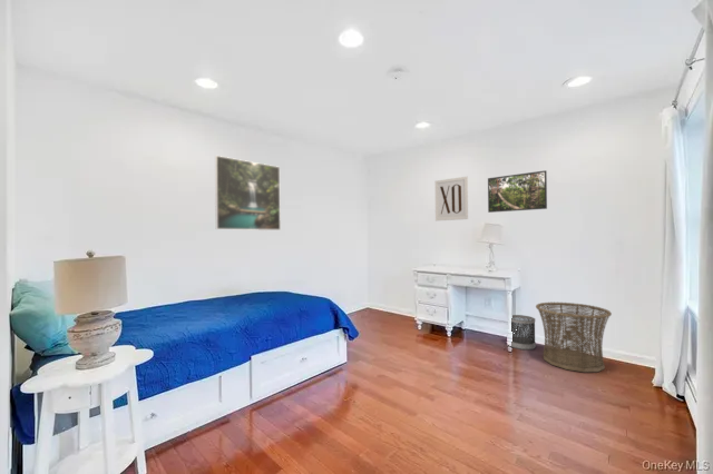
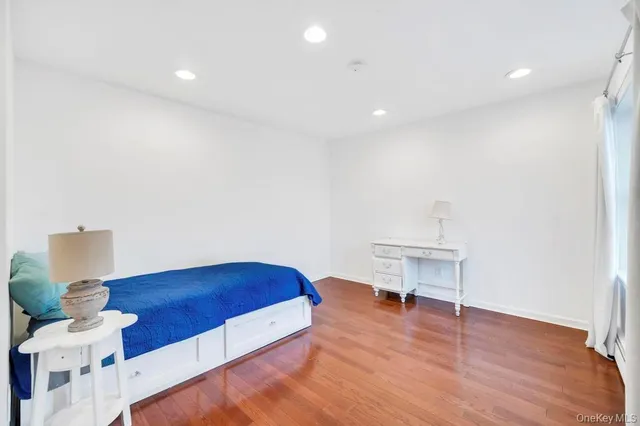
- wall art [434,176,469,221]
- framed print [214,155,282,231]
- wastebasket [509,314,537,352]
- basket [535,300,613,373]
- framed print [487,169,548,214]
